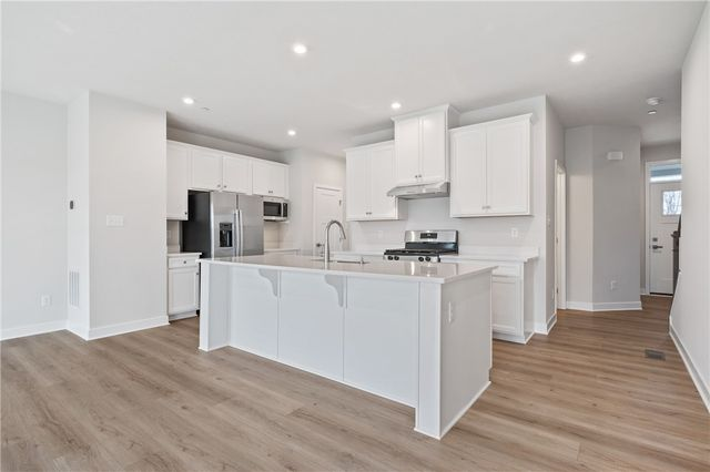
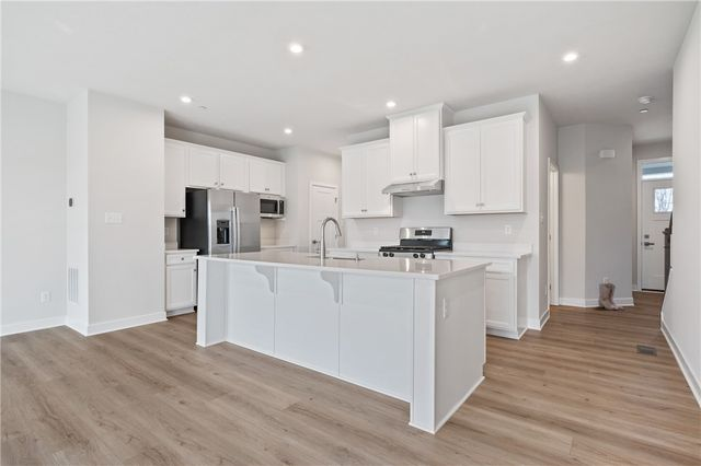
+ boots [597,281,624,311]
